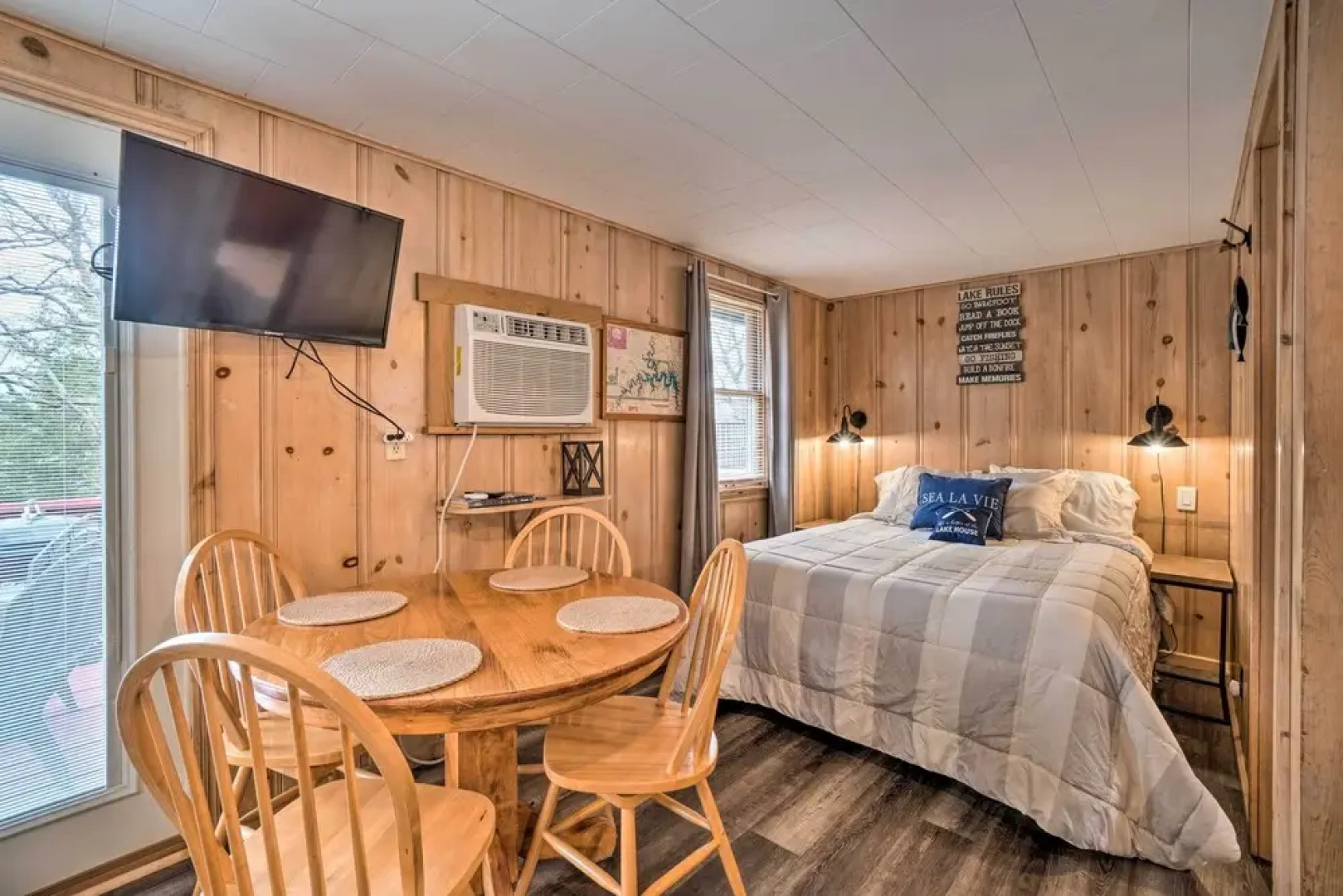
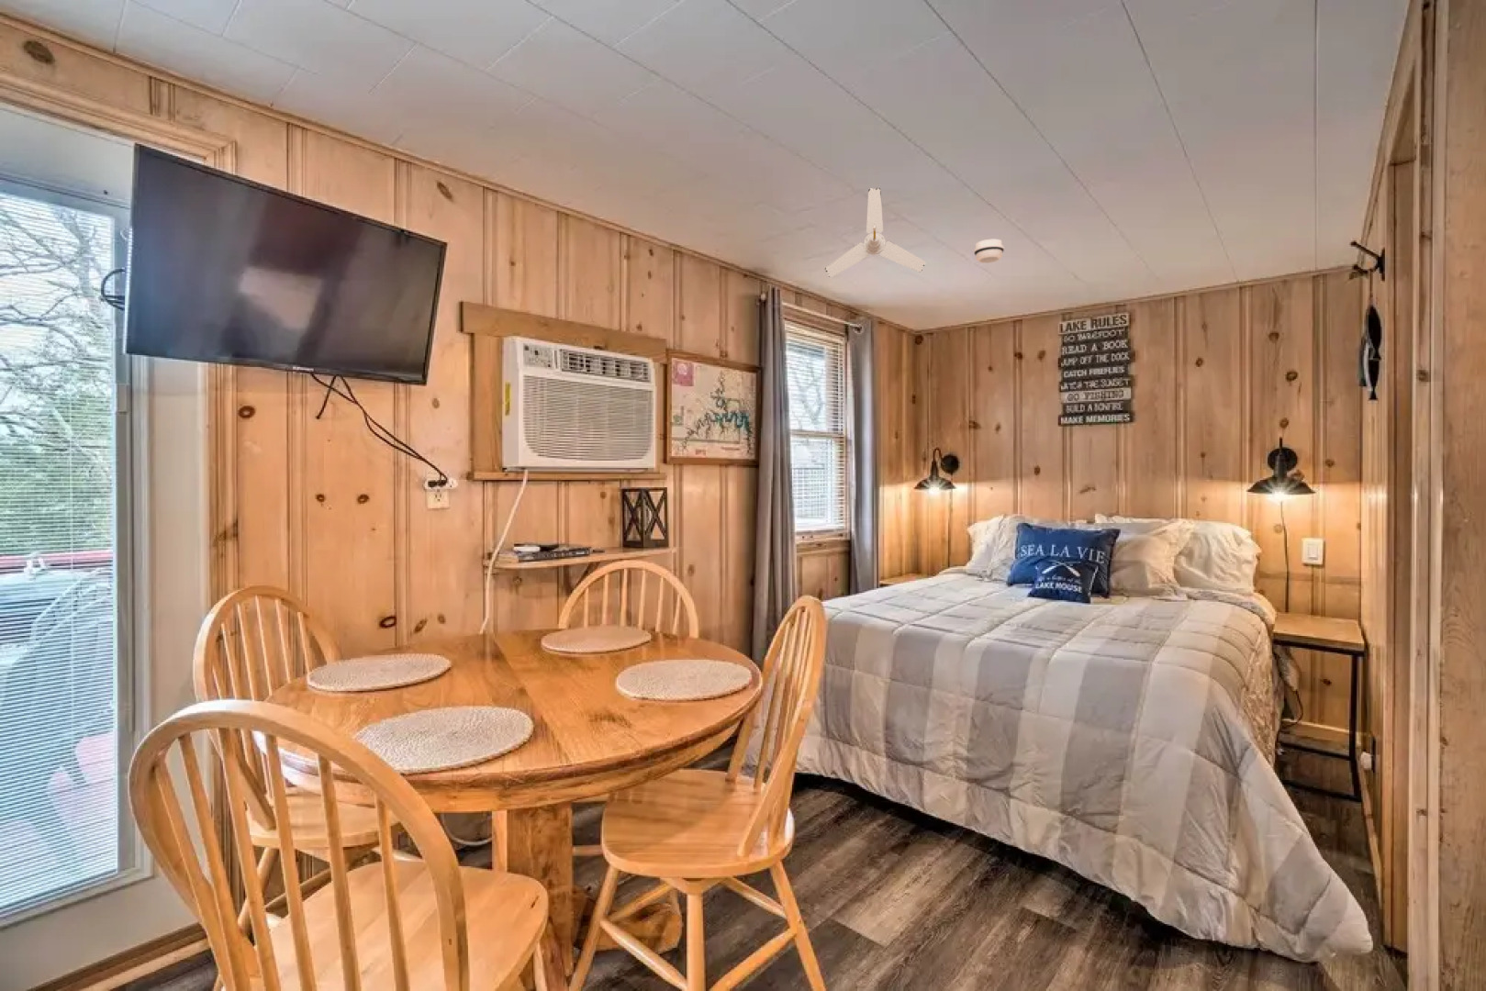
+ ceiling fan [824,187,927,278]
+ smoke detector [973,239,1005,264]
